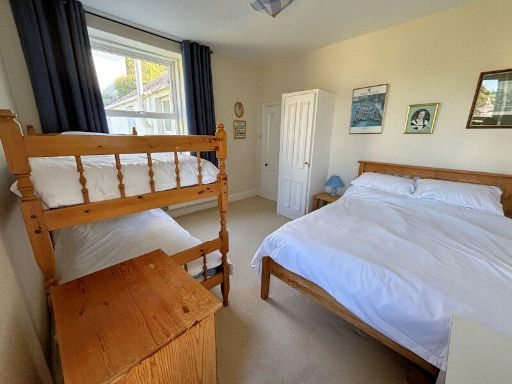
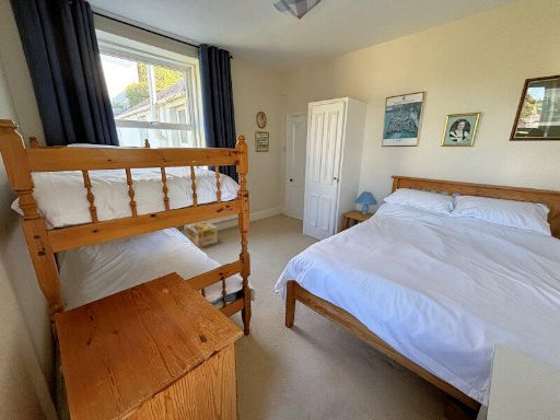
+ fireworks box [185,221,219,248]
